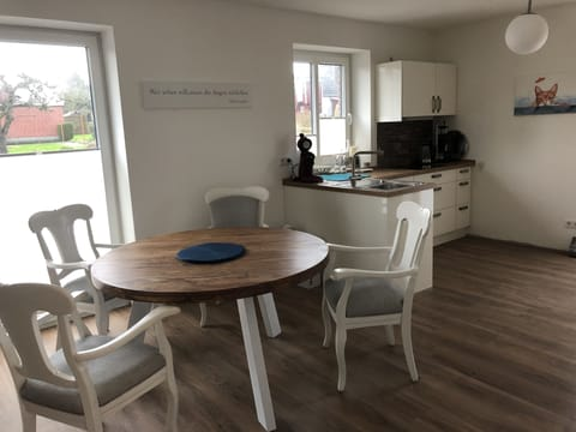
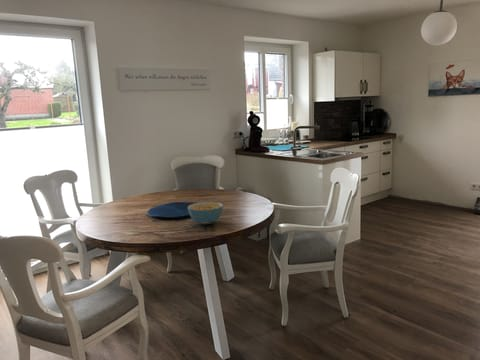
+ cereal bowl [187,201,224,225]
